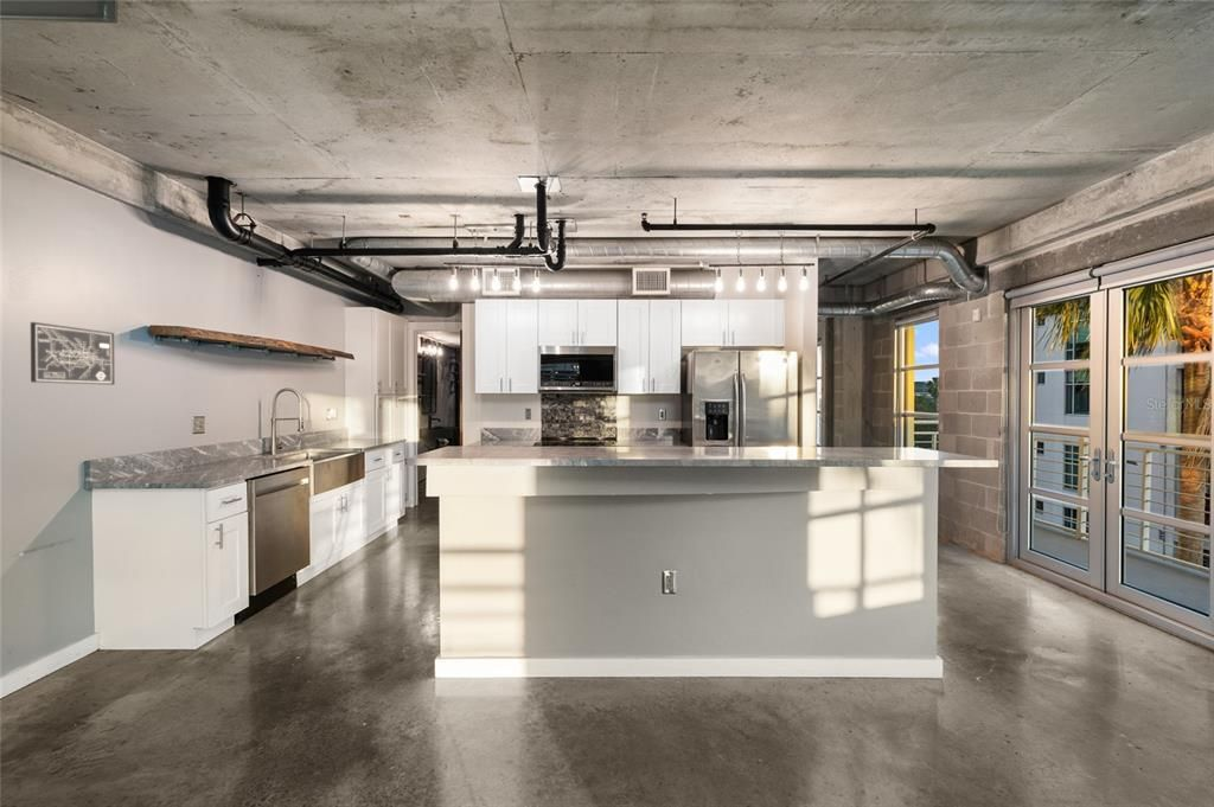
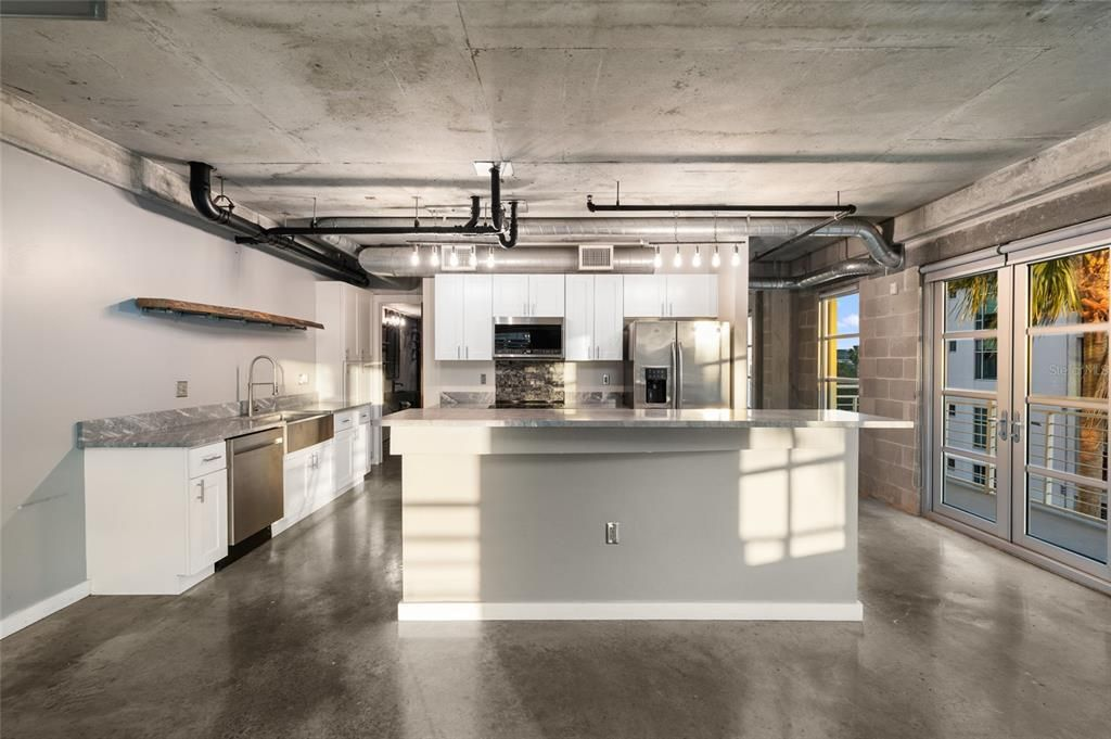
- wall art [30,321,116,386]
